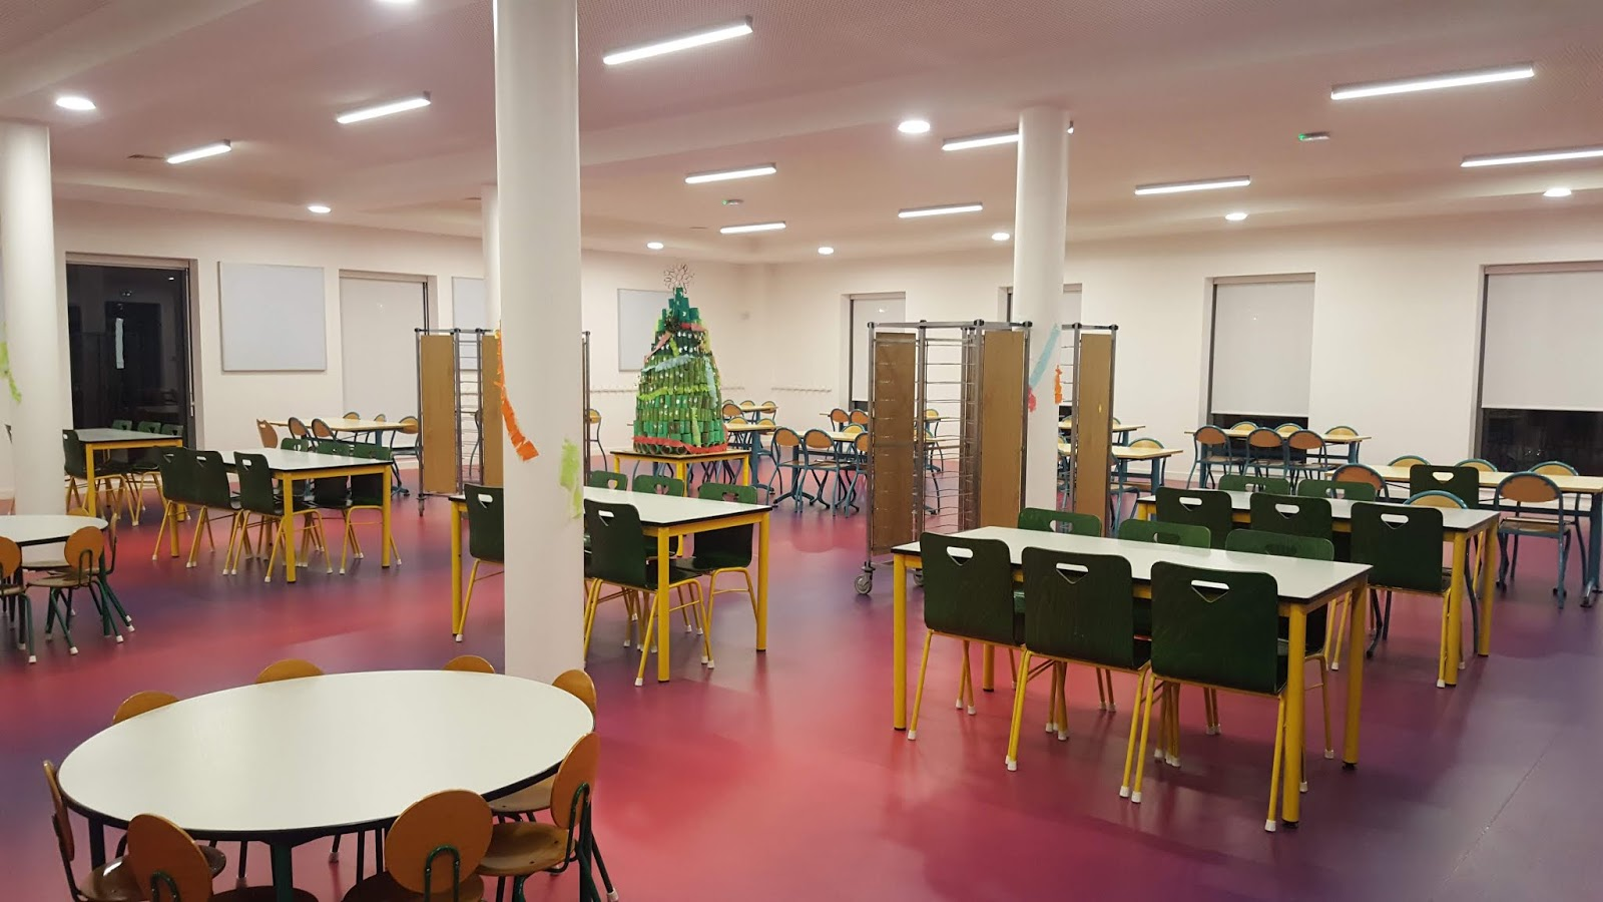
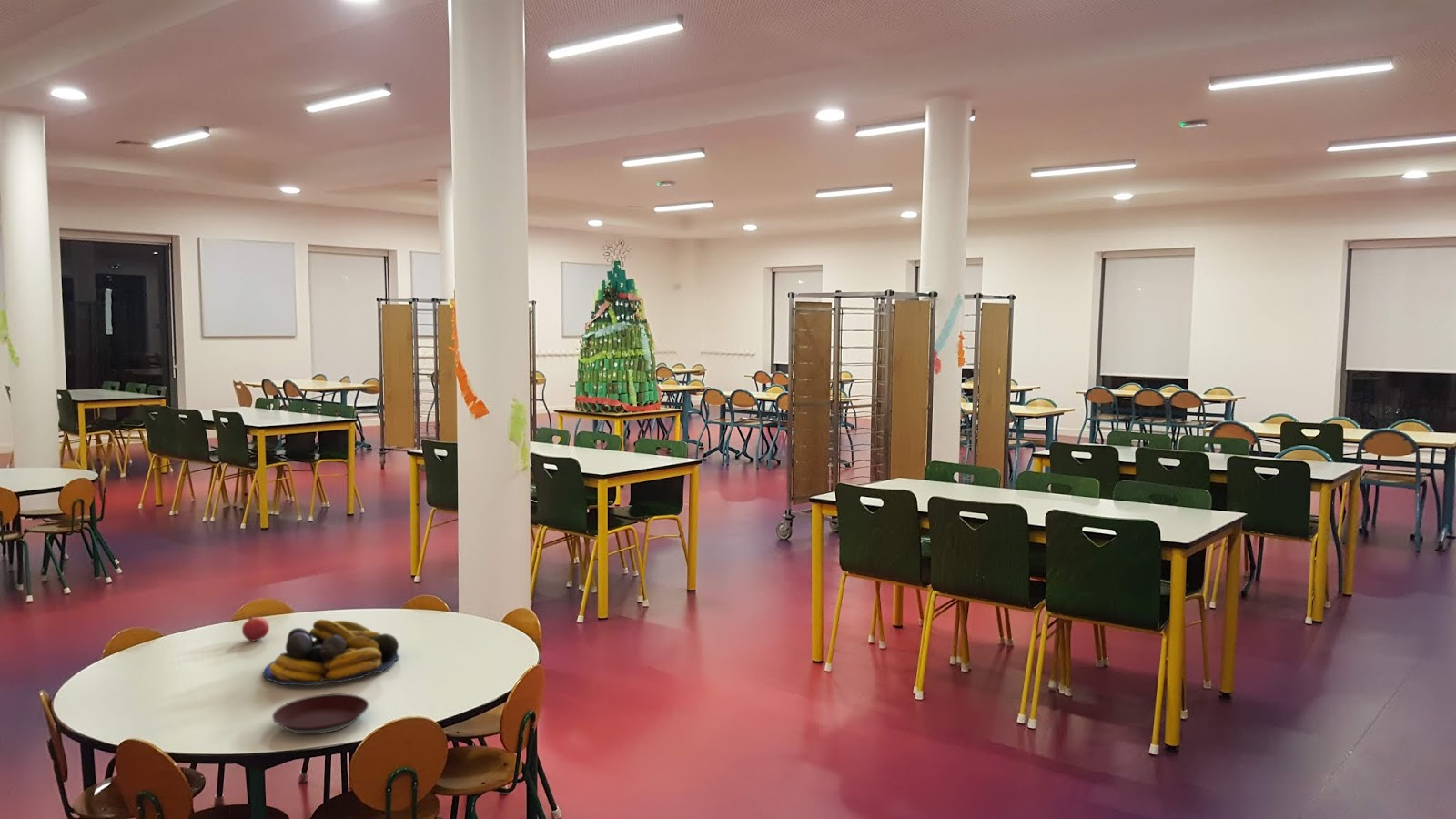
+ plate [271,693,369,735]
+ fruit bowl [262,618,400,687]
+ pomegranate [241,615,270,642]
